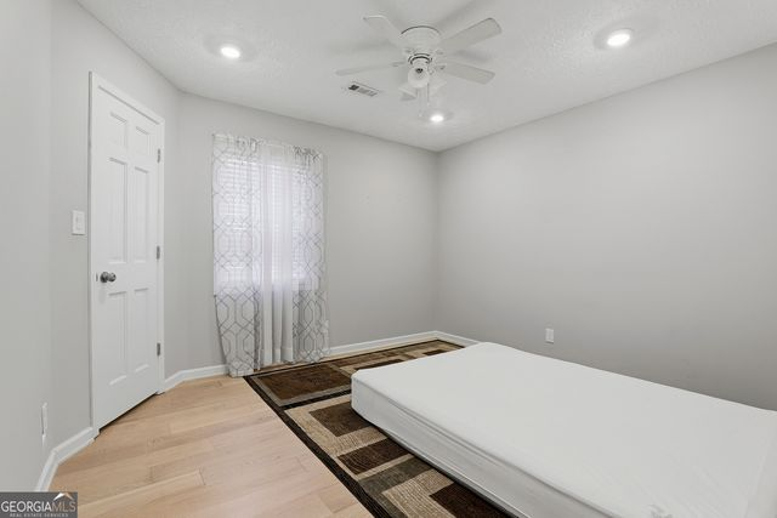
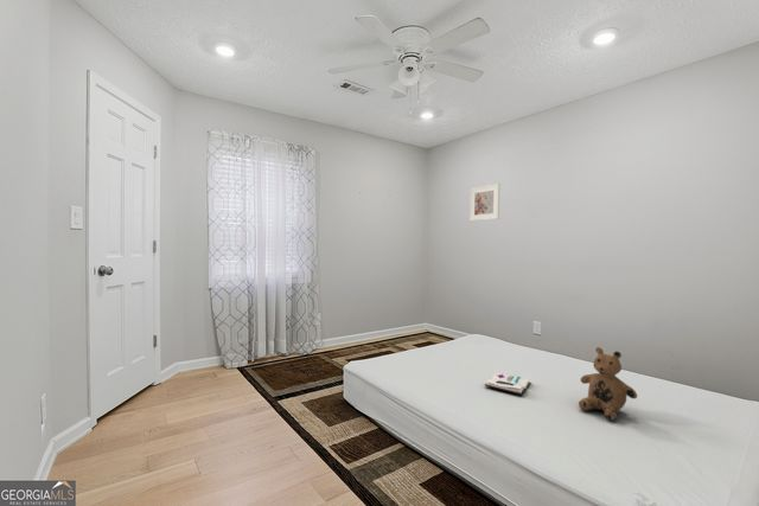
+ book [484,372,532,396]
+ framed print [468,182,500,222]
+ teddy bear [578,346,638,422]
